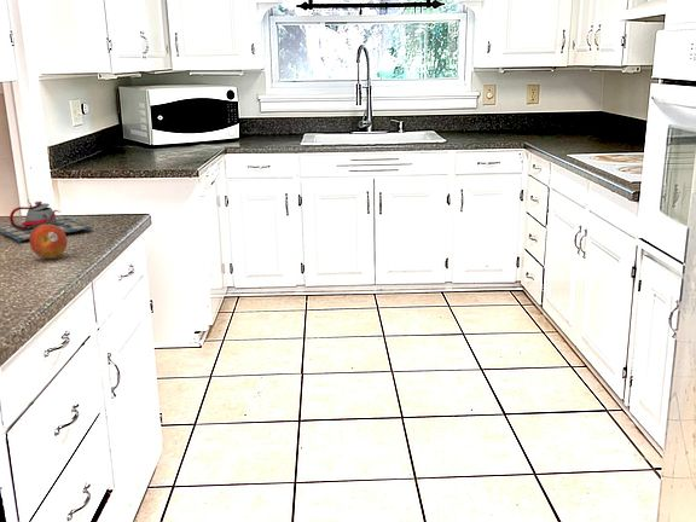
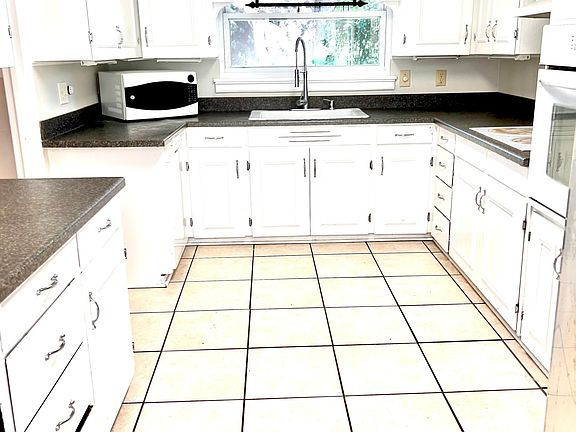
- fruit [28,224,69,260]
- teapot [0,198,93,243]
